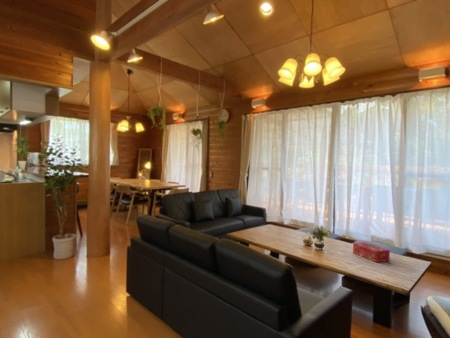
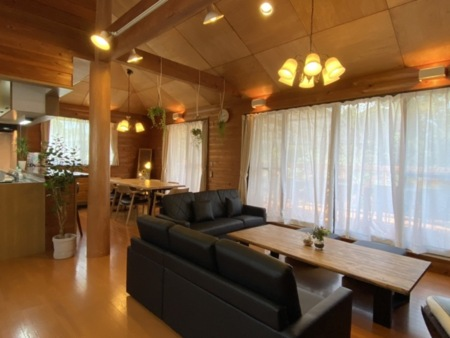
- tissue box [352,241,391,263]
